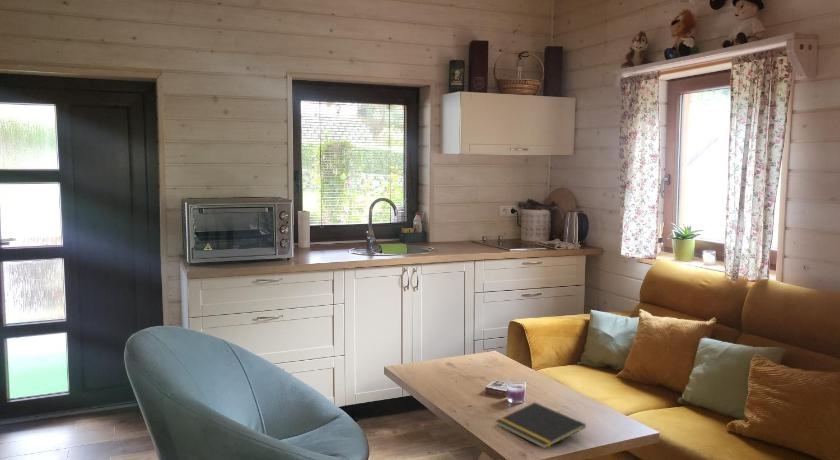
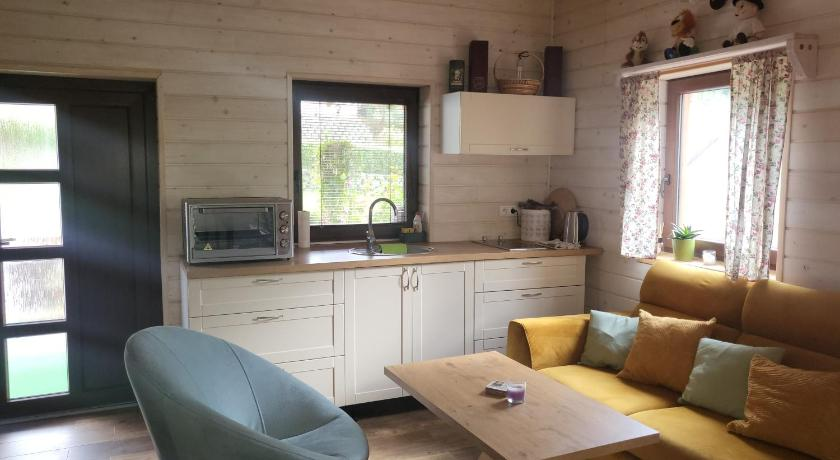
- notepad [495,401,587,450]
